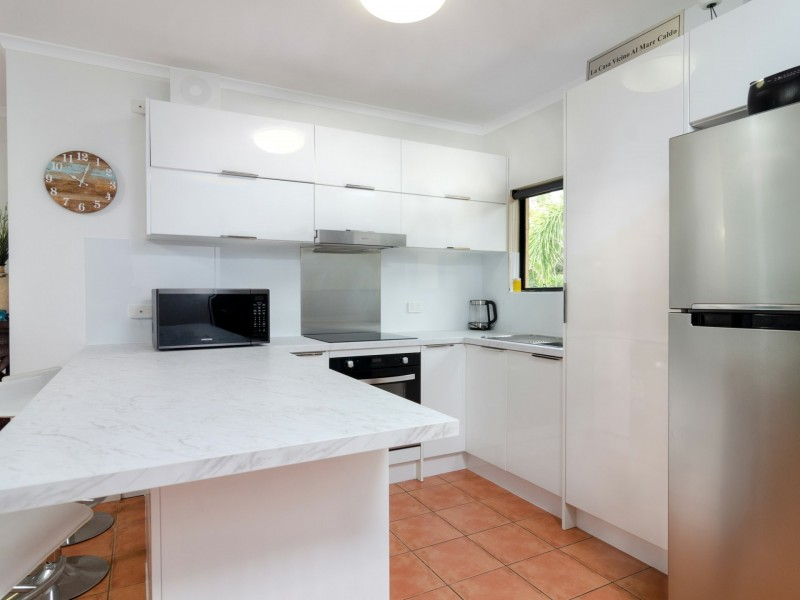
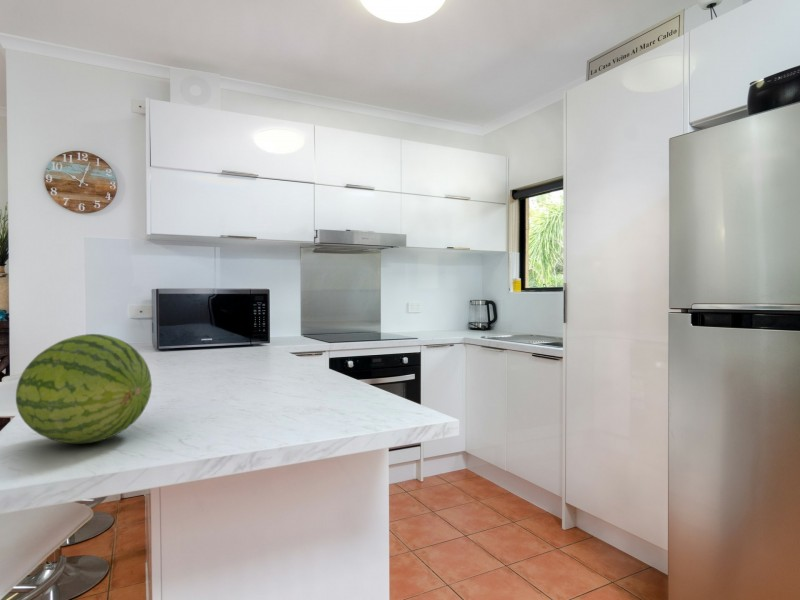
+ fruit [15,333,153,444]
